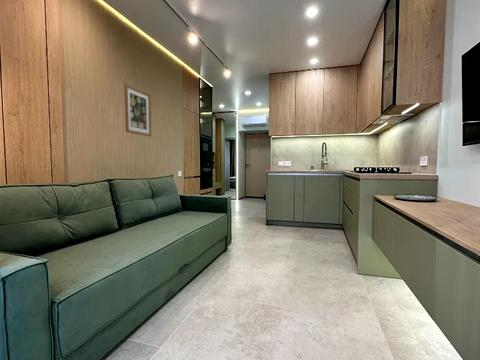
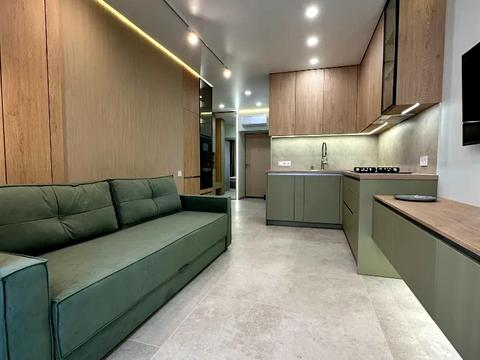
- wall art [124,83,152,138]
